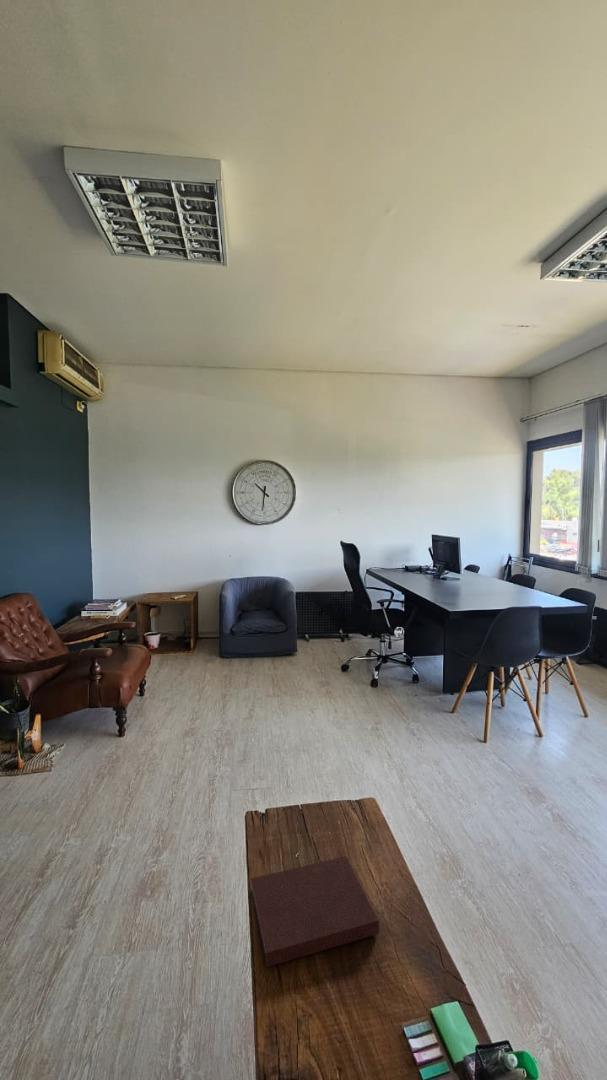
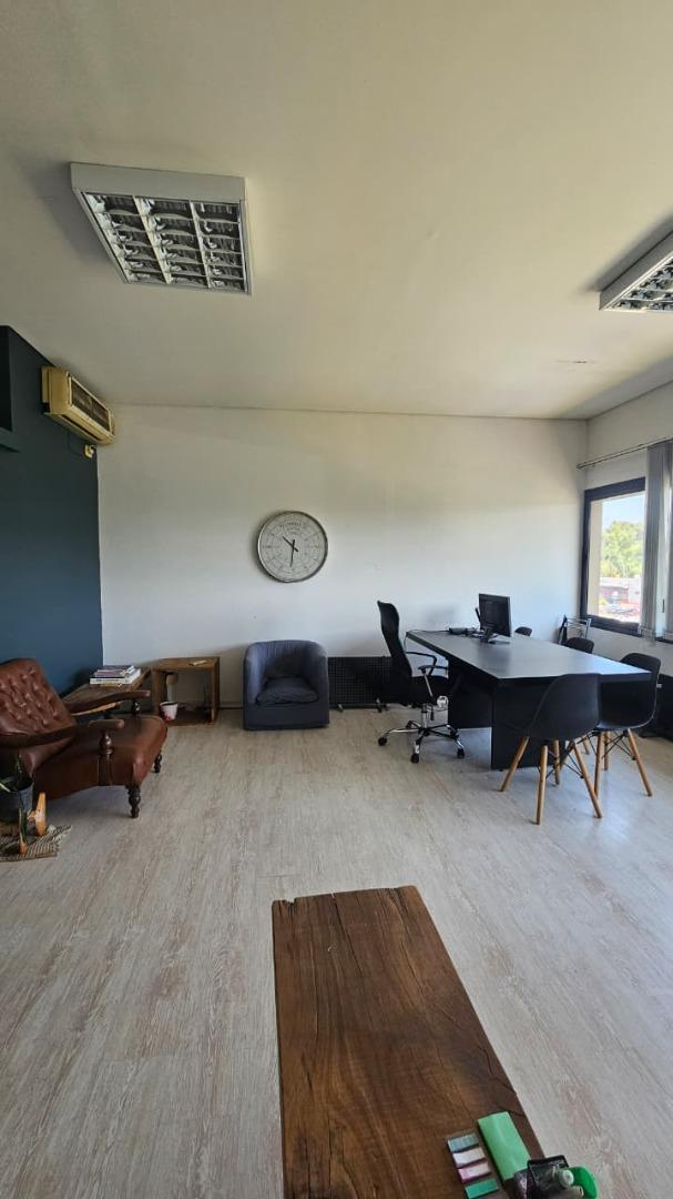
- notebook [250,855,380,968]
